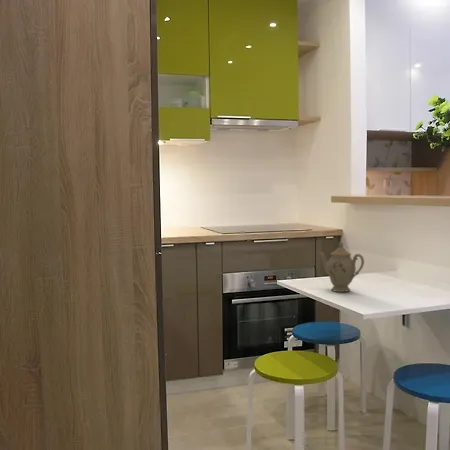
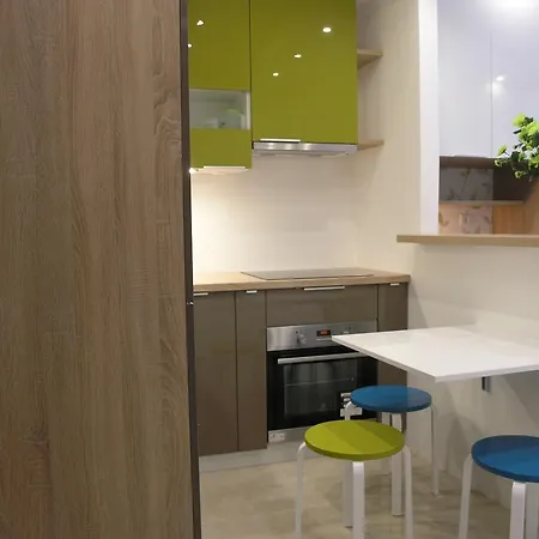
- chinaware [318,241,365,293]
